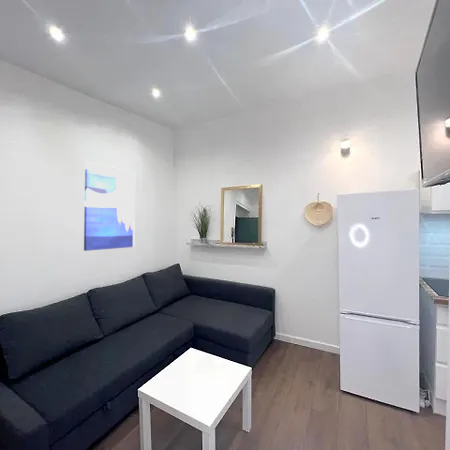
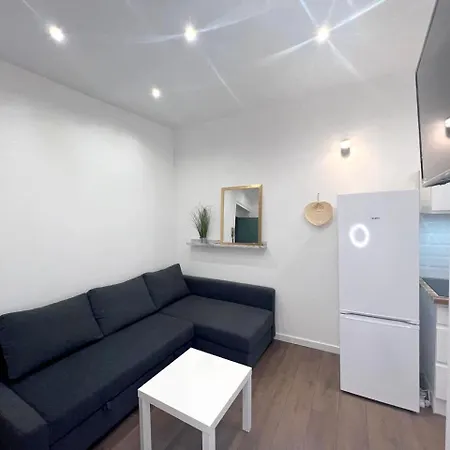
- wall art [83,161,136,252]
